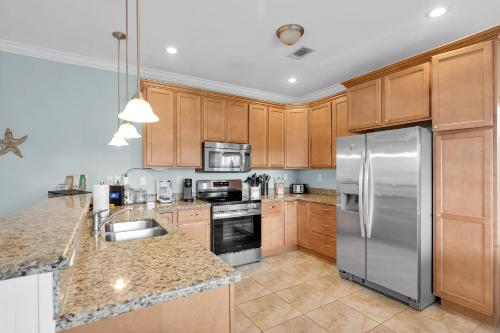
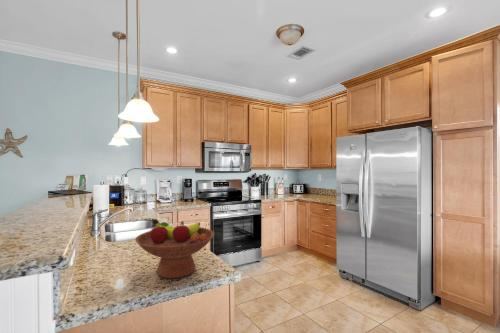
+ fruit bowl [134,218,215,280]
